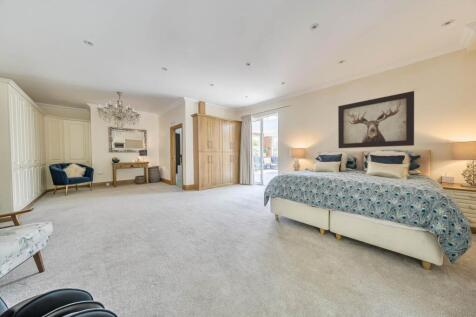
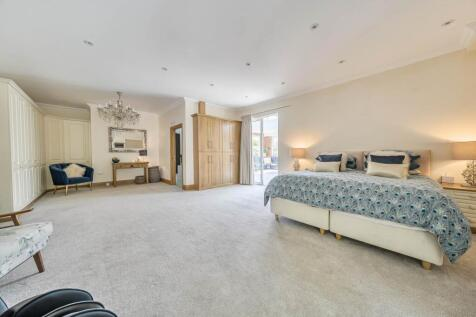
- wall art [337,90,415,149]
